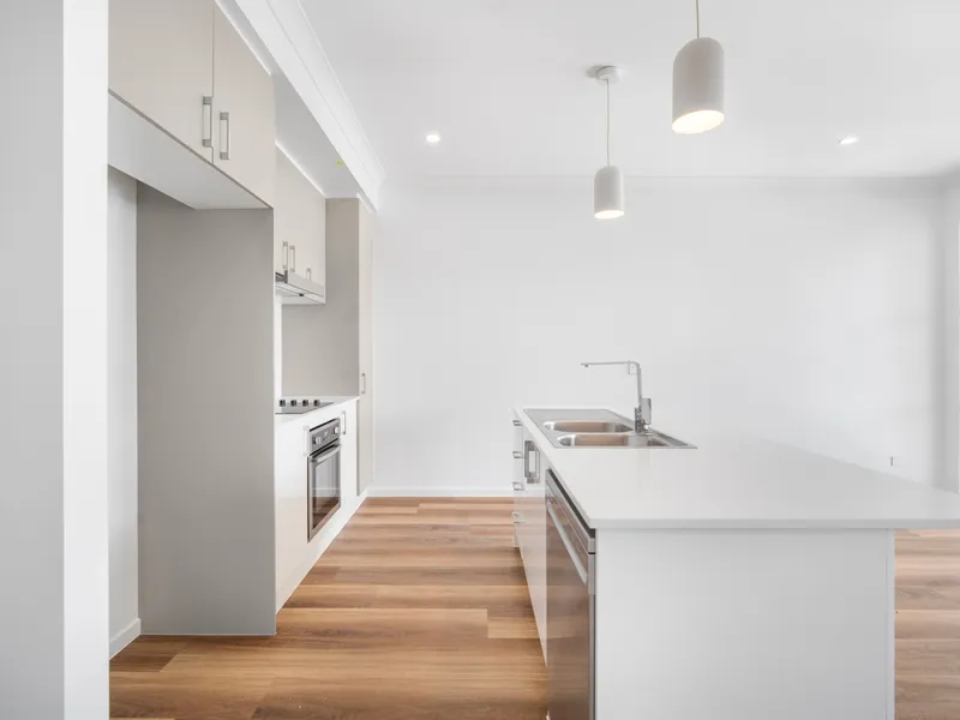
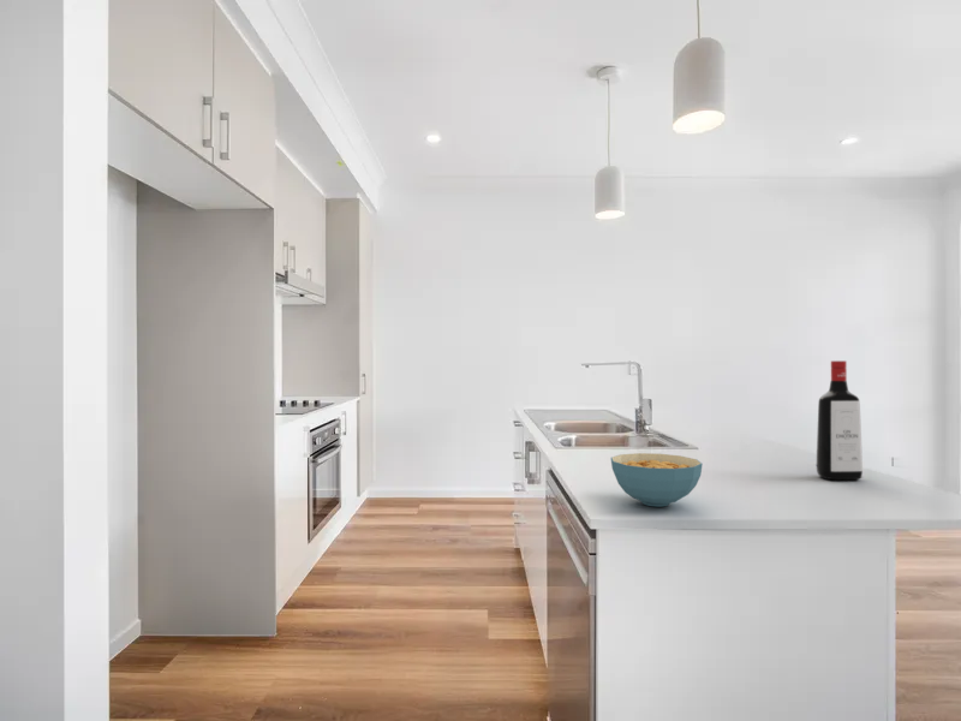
+ cereal bowl [609,452,704,508]
+ liquor bottle [816,359,864,481]
